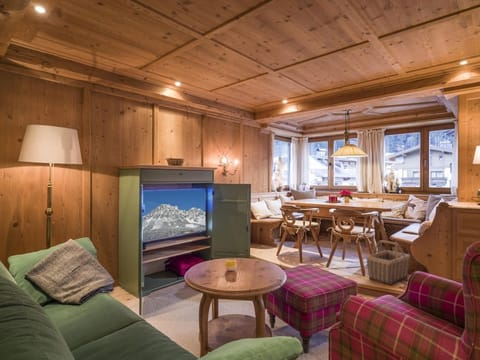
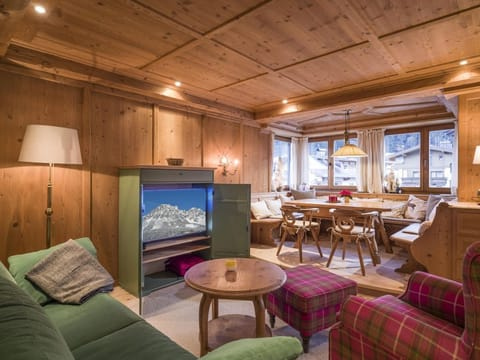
- basket [365,239,411,286]
